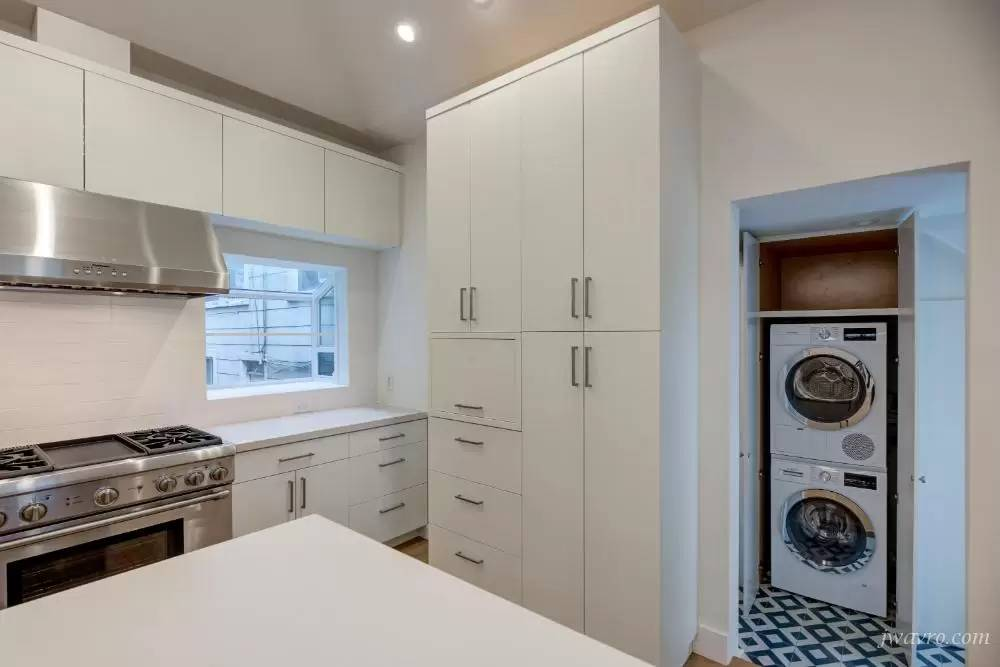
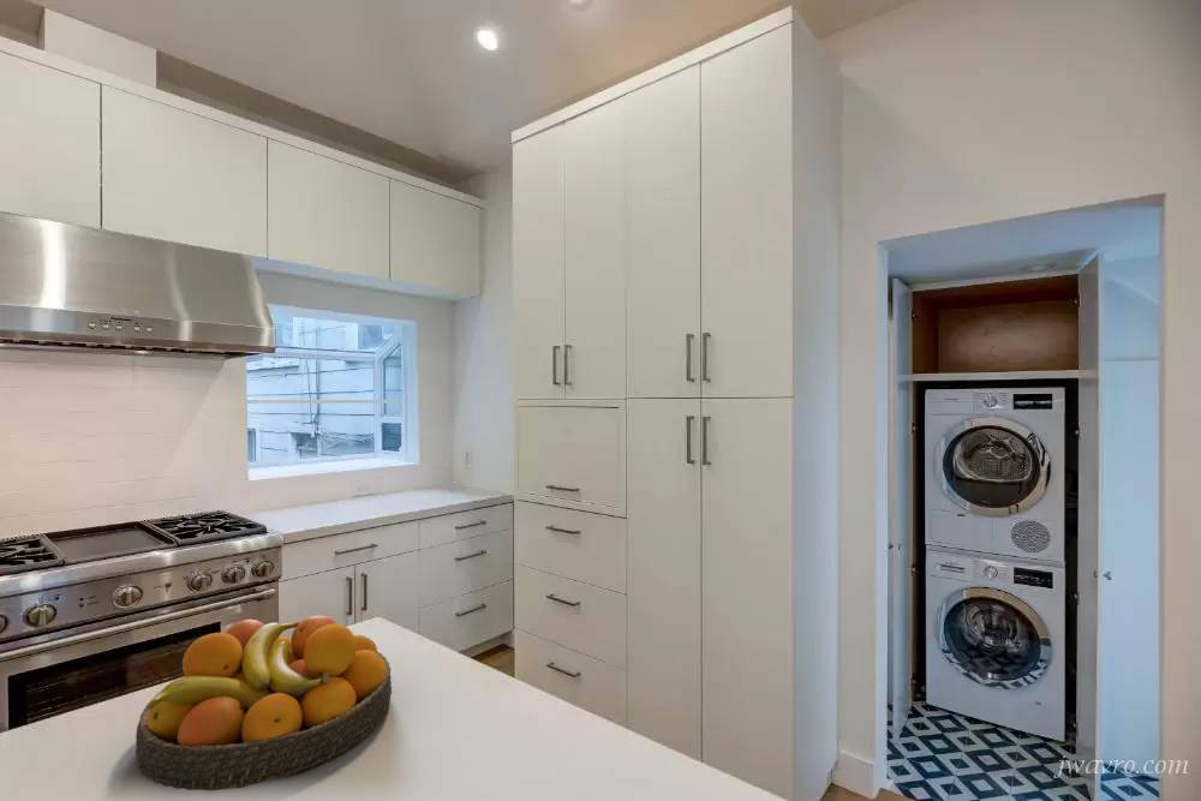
+ fruit bowl [135,615,393,793]
